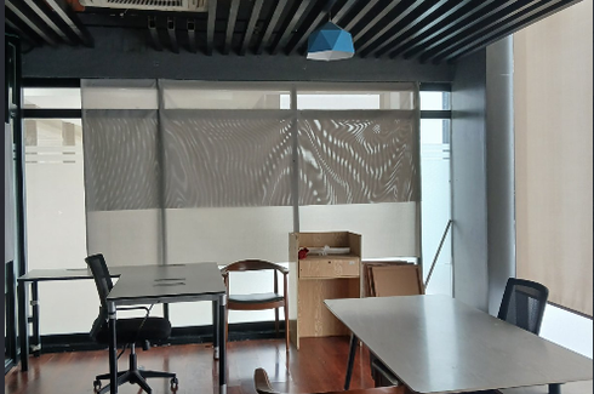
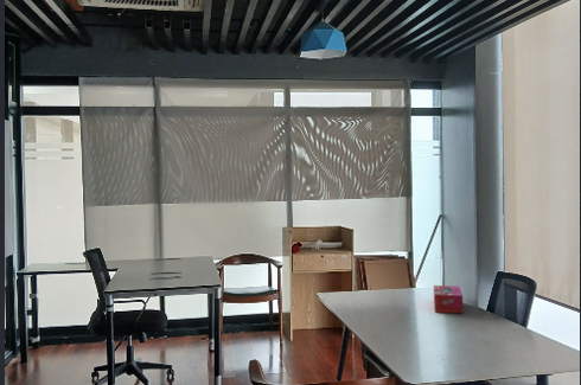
+ tissue box [433,284,464,314]
